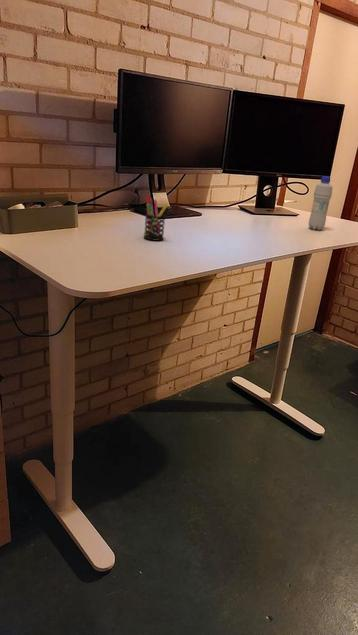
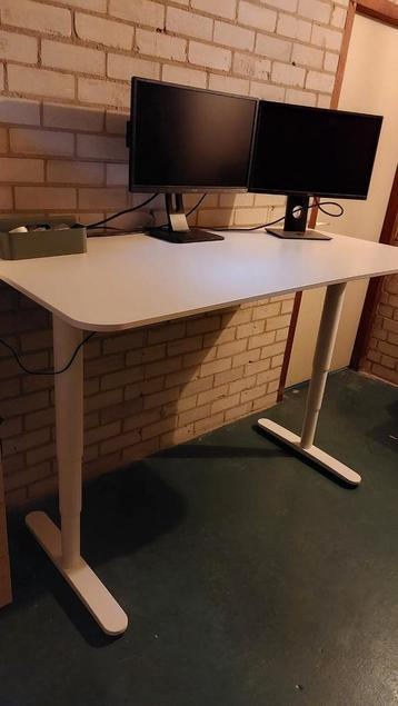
- pen holder [143,194,169,242]
- bottle [308,175,333,231]
